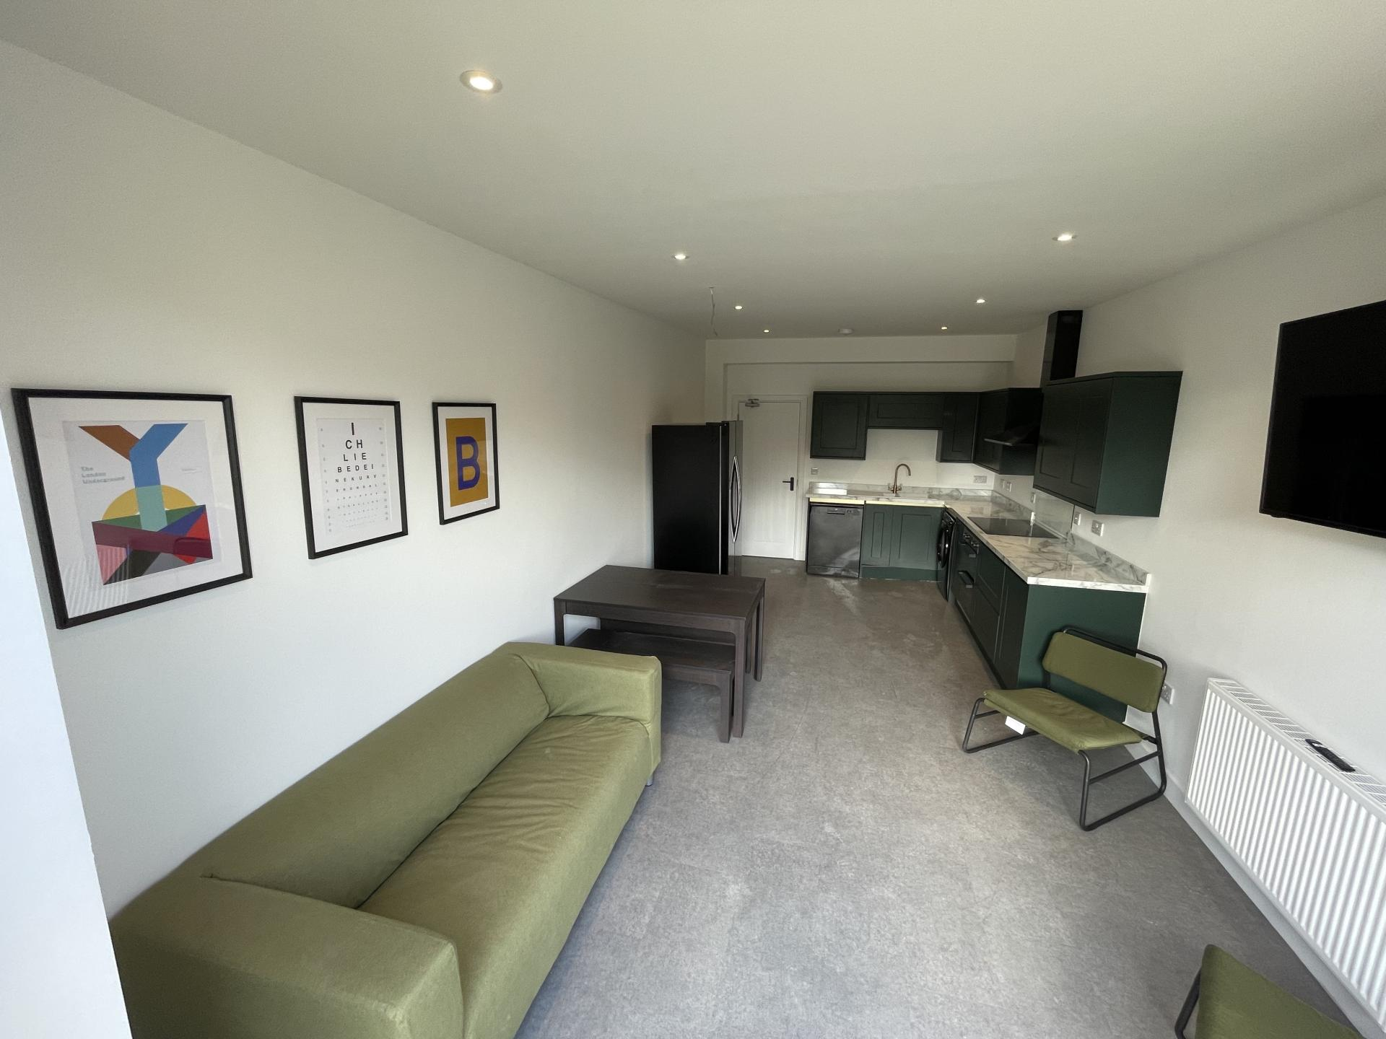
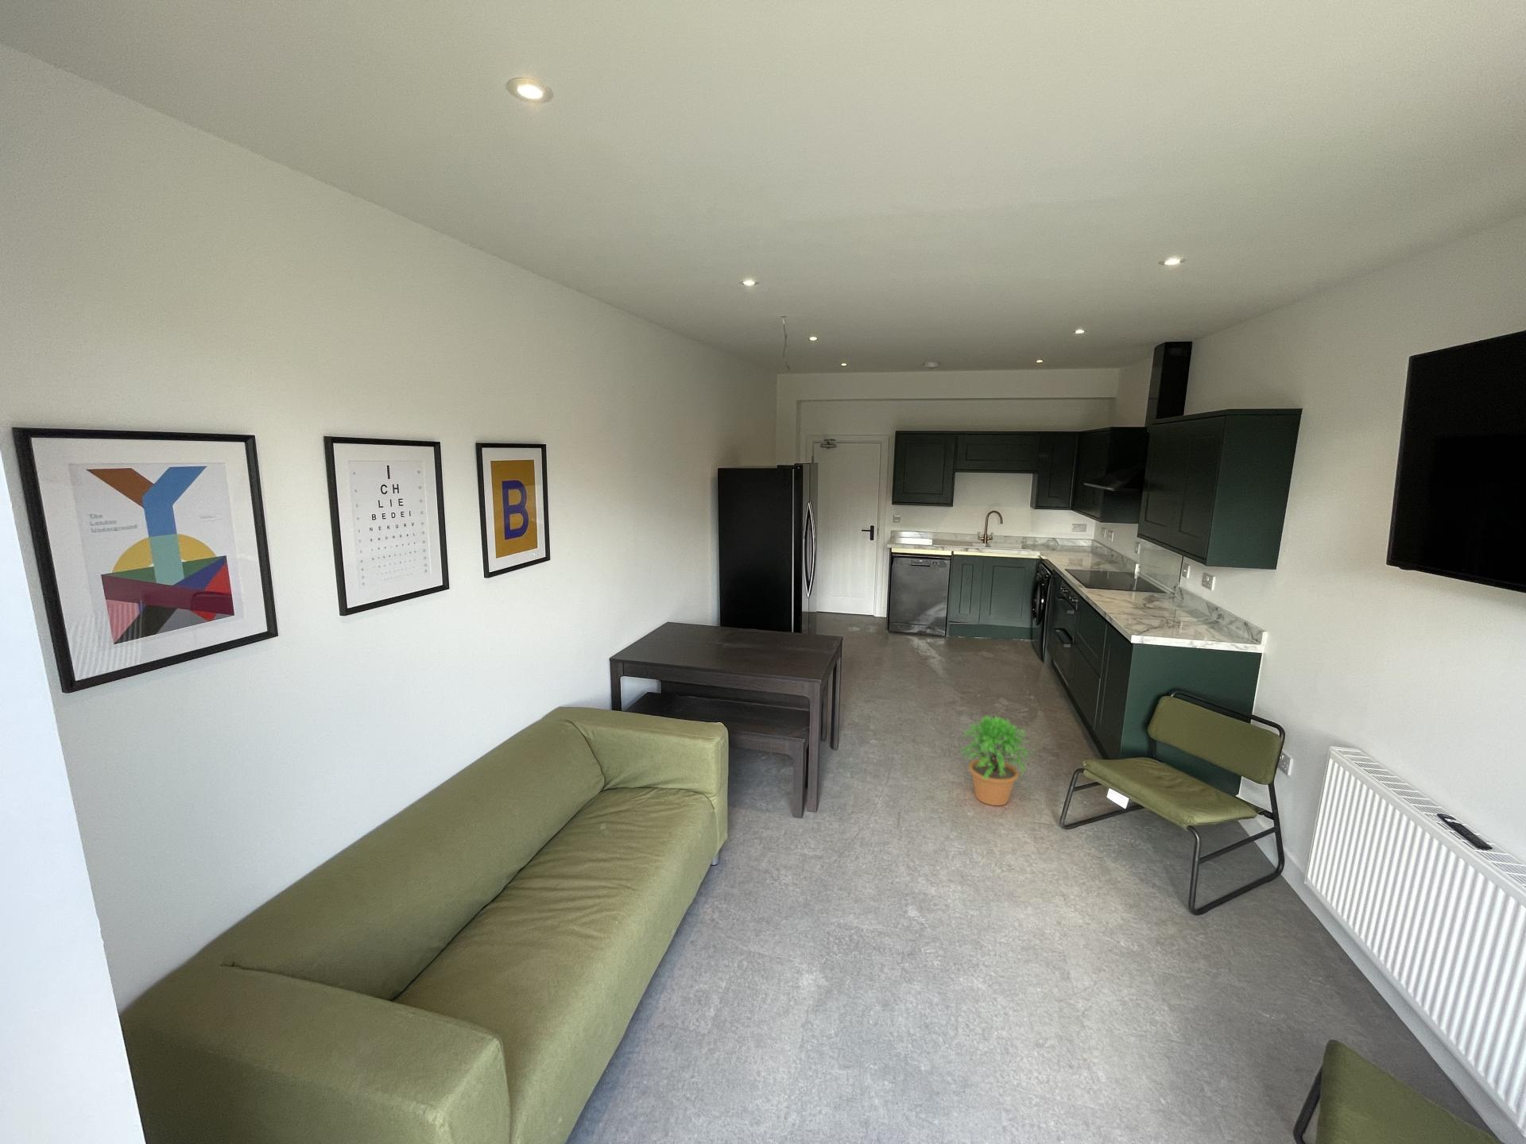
+ potted plant [960,715,1036,806]
